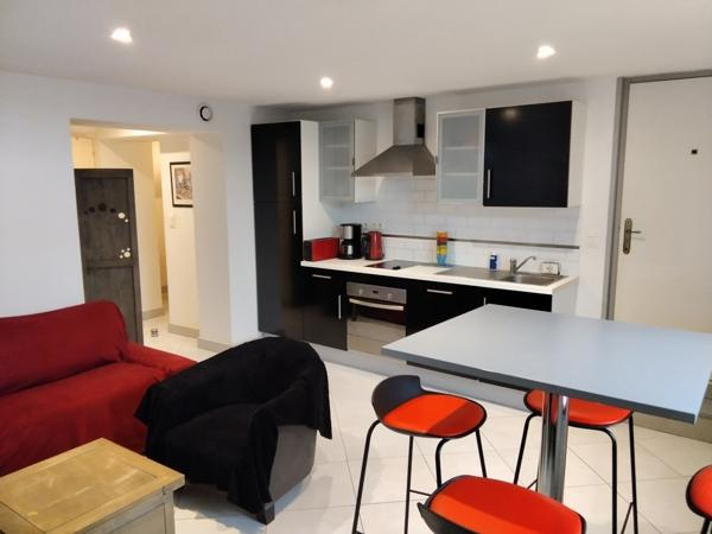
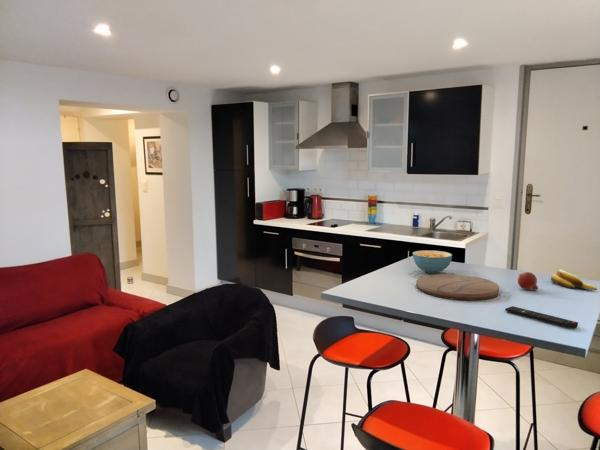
+ remote control [504,305,579,330]
+ cereal bowl [412,249,453,274]
+ fruit [517,271,539,291]
+ banana [550,269,598,291]
+ cutting board [415,273,500,302]
